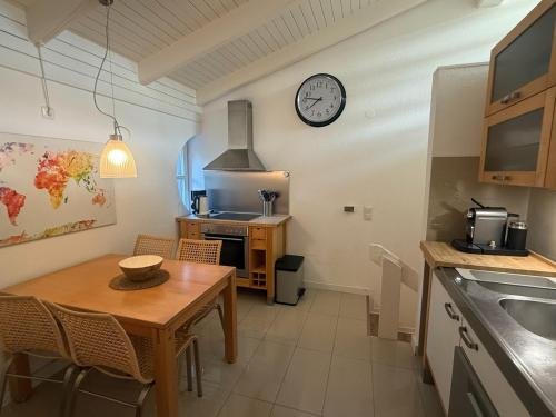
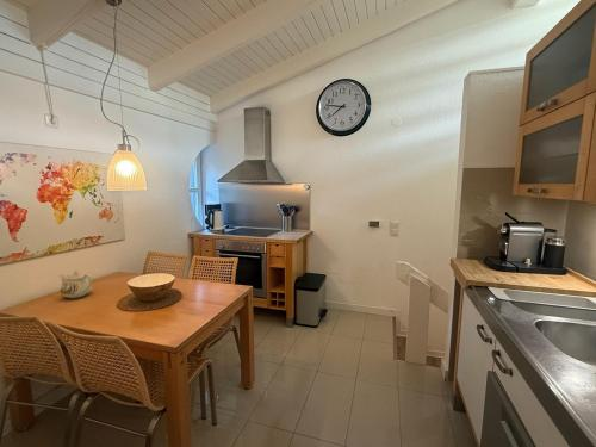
+ teapot [58,269,94,299]
